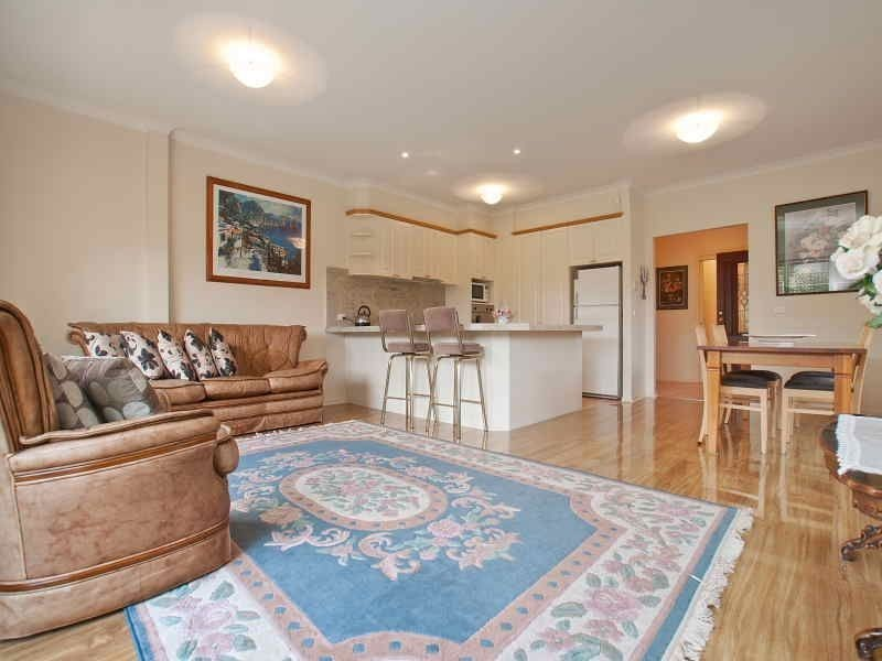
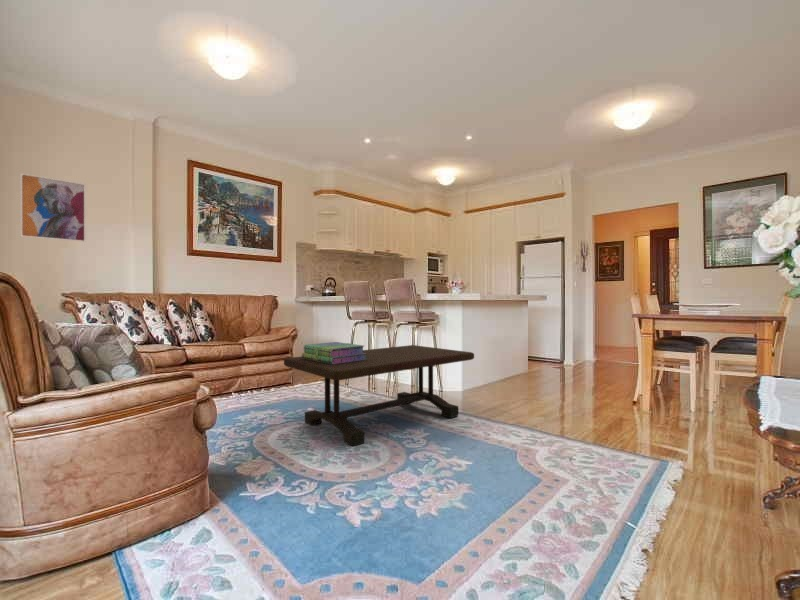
+ stack of books [301,341,367,364]
+ coffee table [283,344,475,447]
+ wall art [20,172,87,243]
